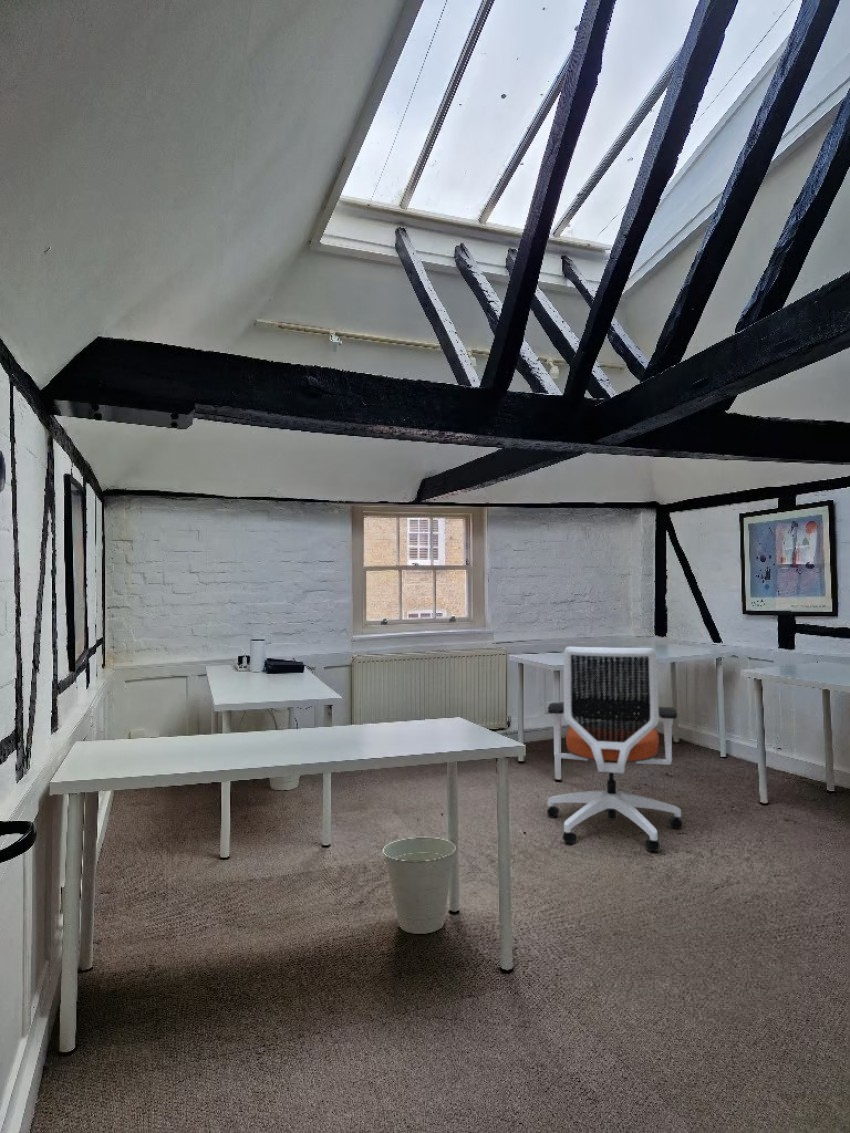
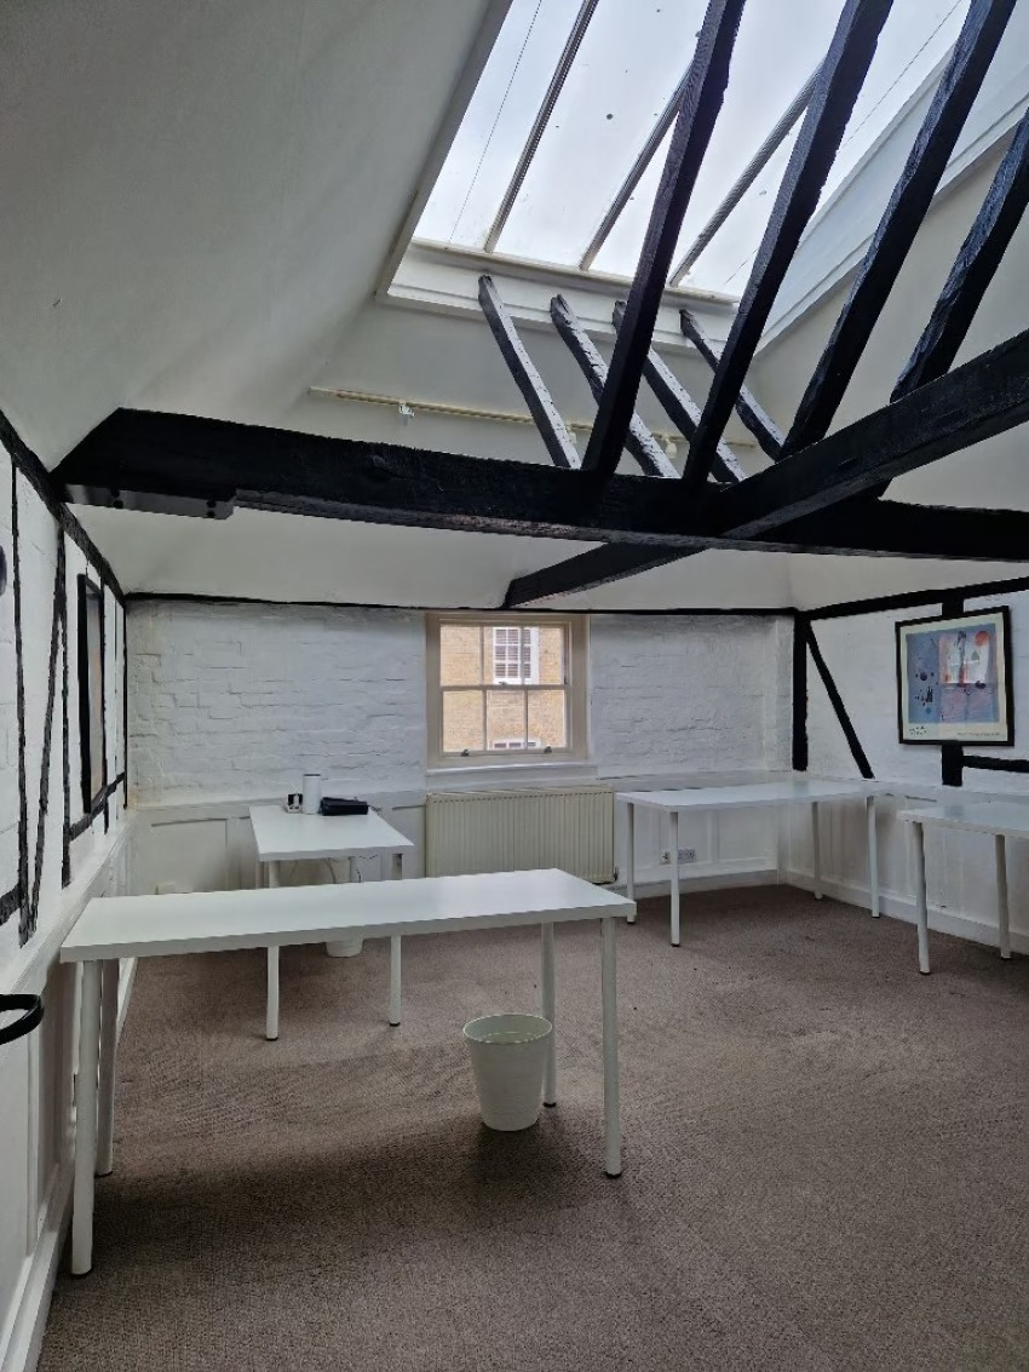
- office chair [546,646,683,852]
